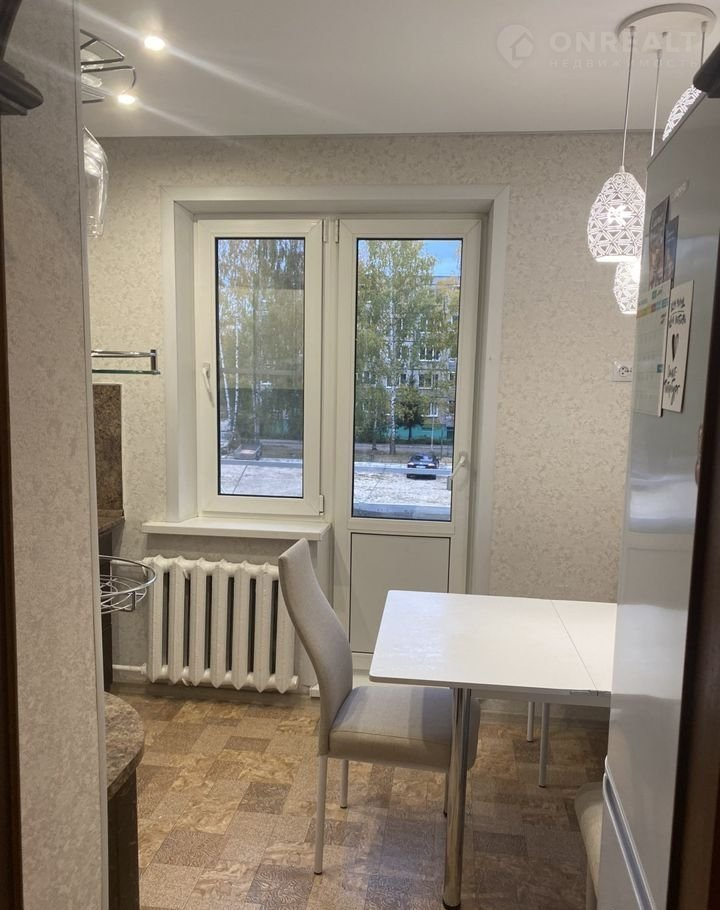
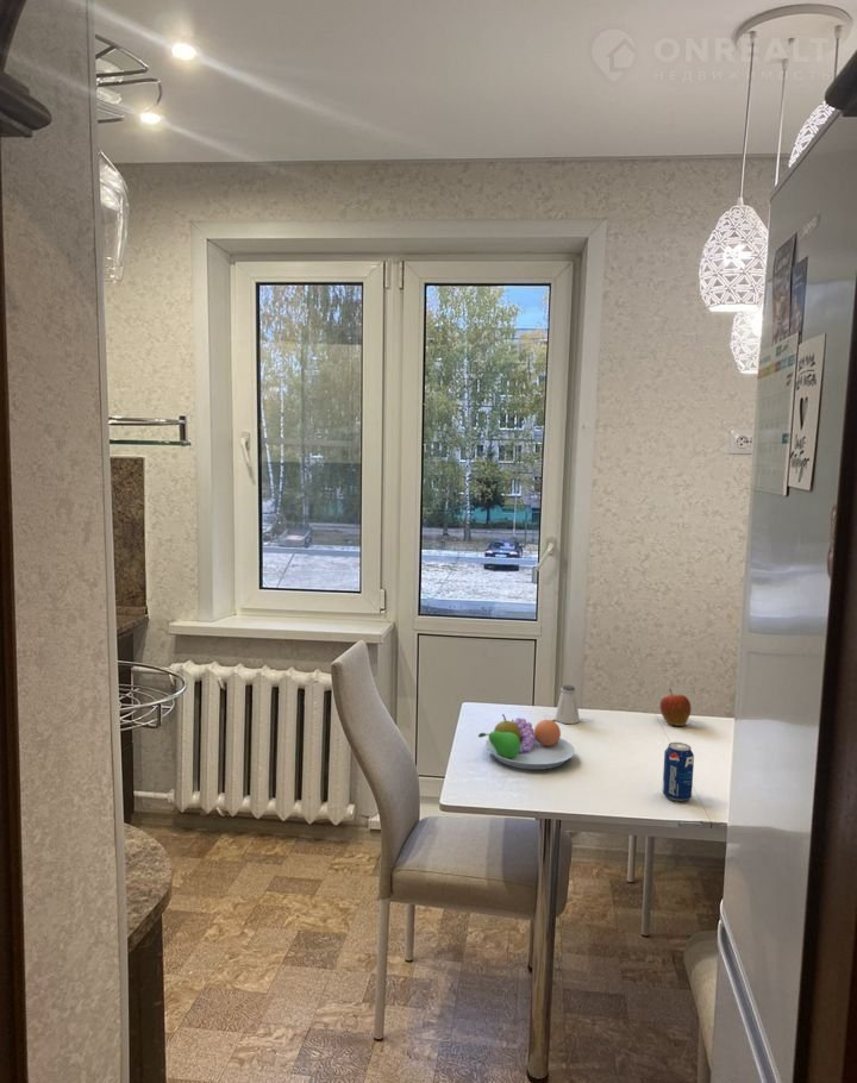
+ fruit bowl [477,713,576,771]
+ saltshaker [553,684,581,725]
+ apple [659,688,692,727]
+ beverage can [662,741,695,802]
